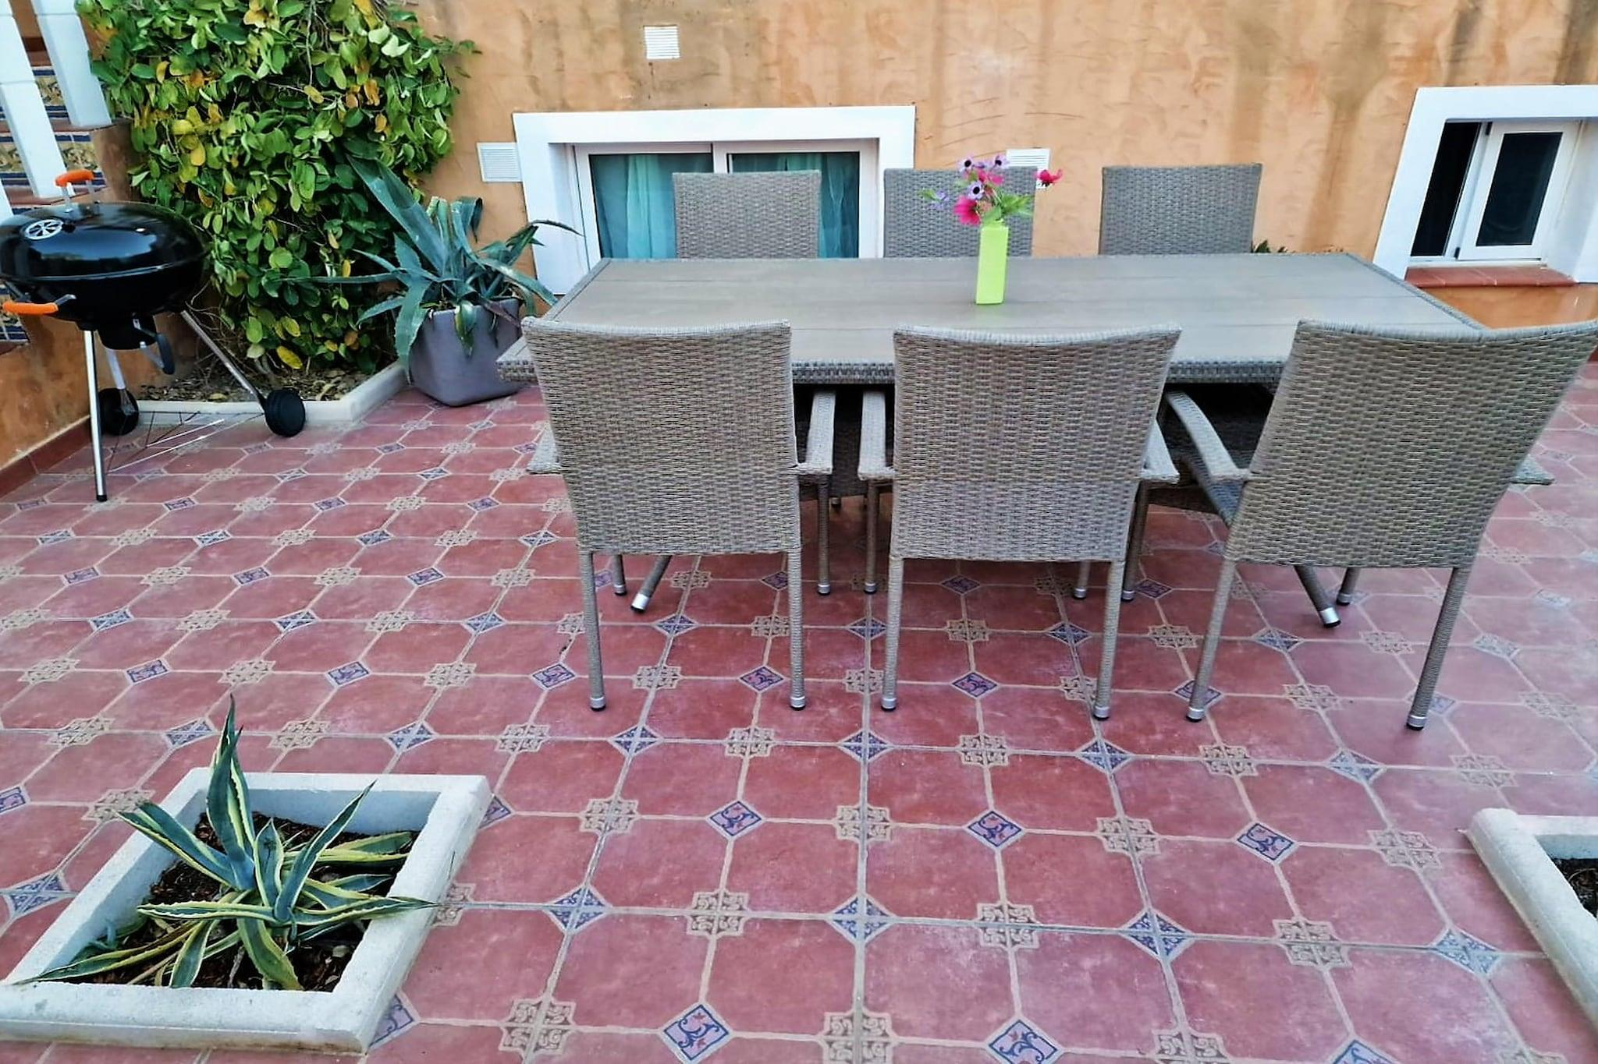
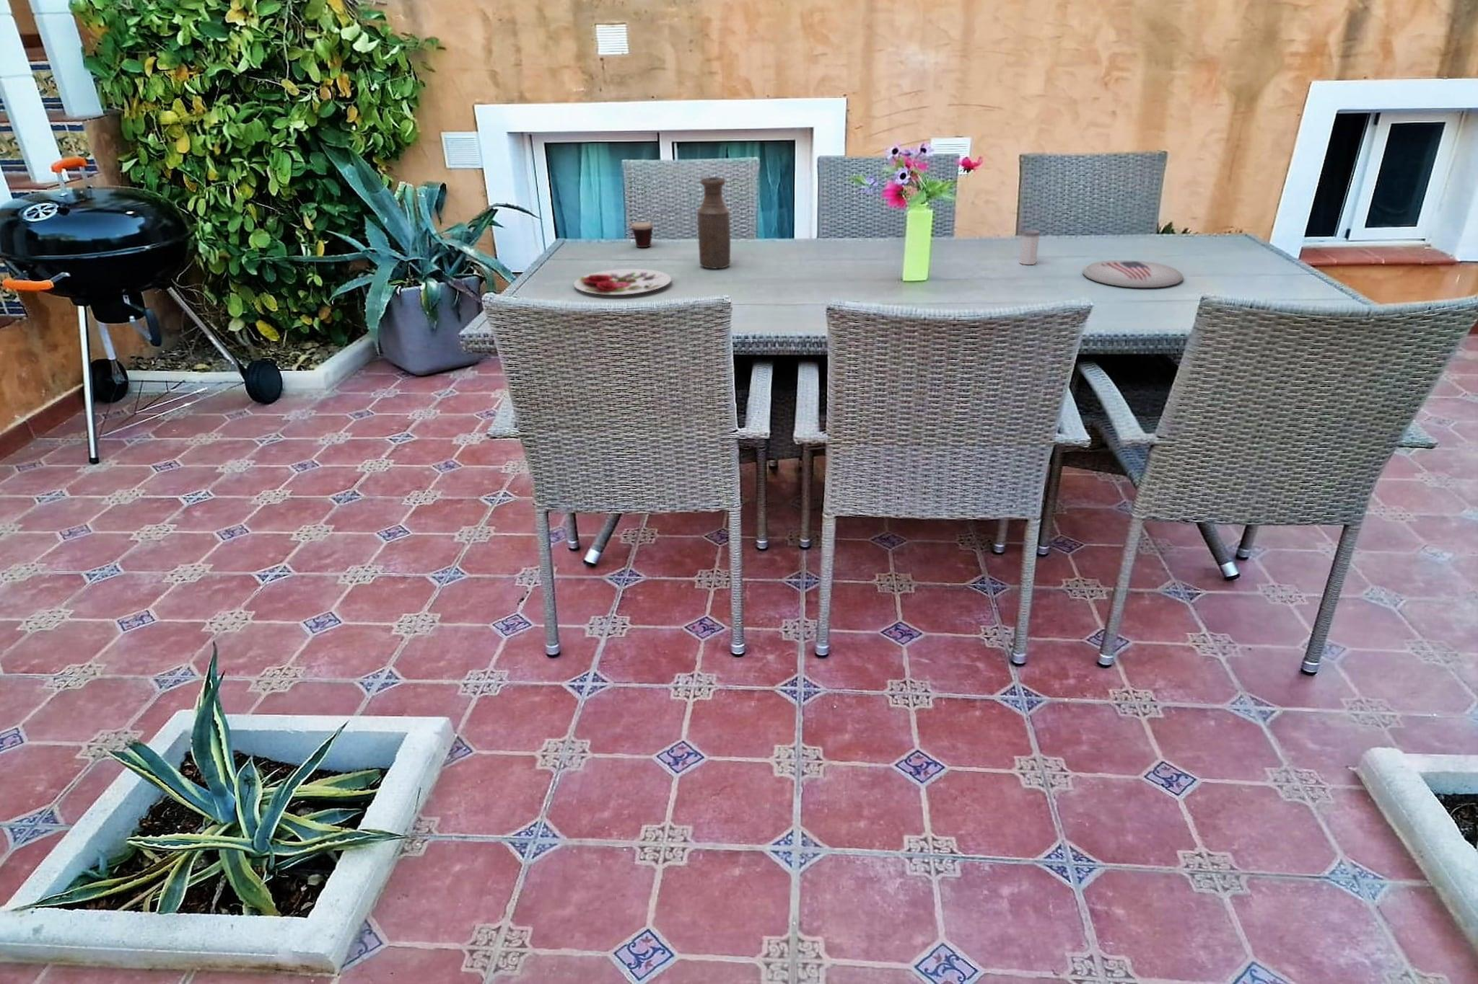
+ salt shaker [1019,228,1042,266]
+ bottle [697,177,731,269]
+ plate [573,268,671,295]
+ plate [1081,259,1183,289]
+ cup [630,210,667,248]
